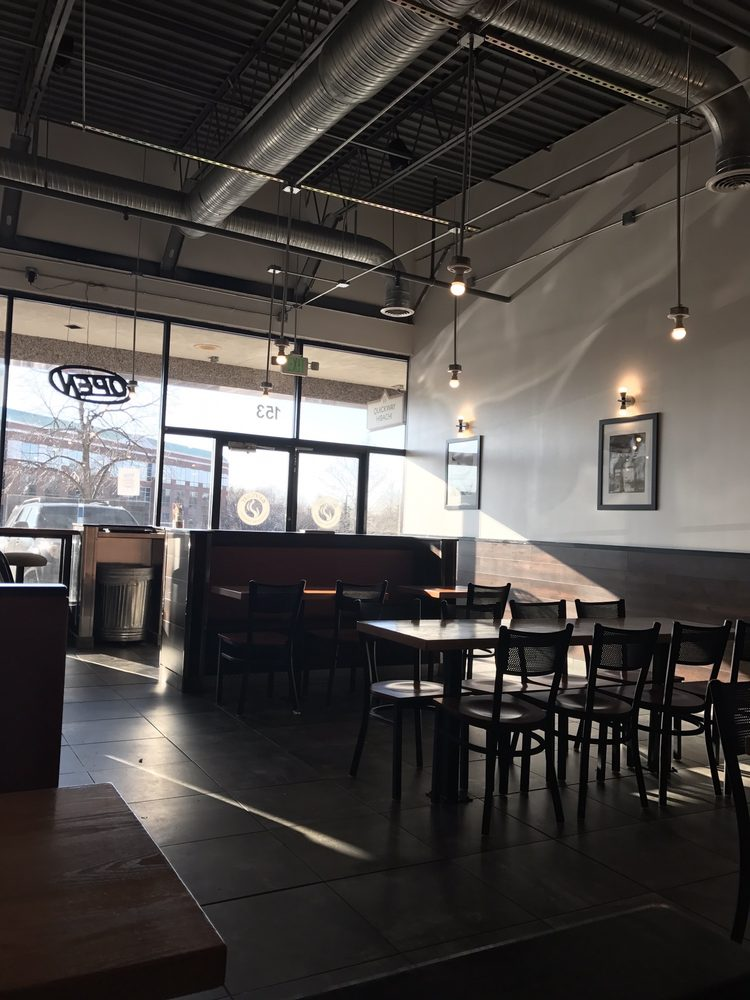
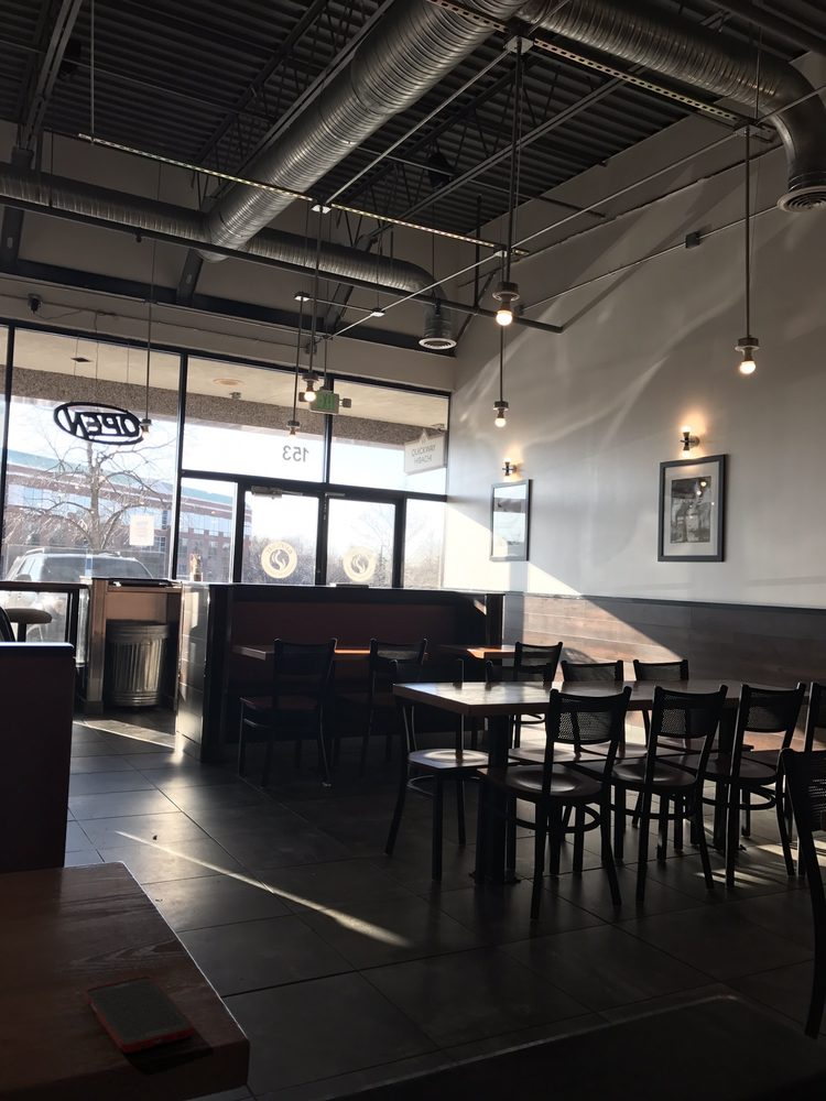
+ cell phone [84,975,195,1054]
